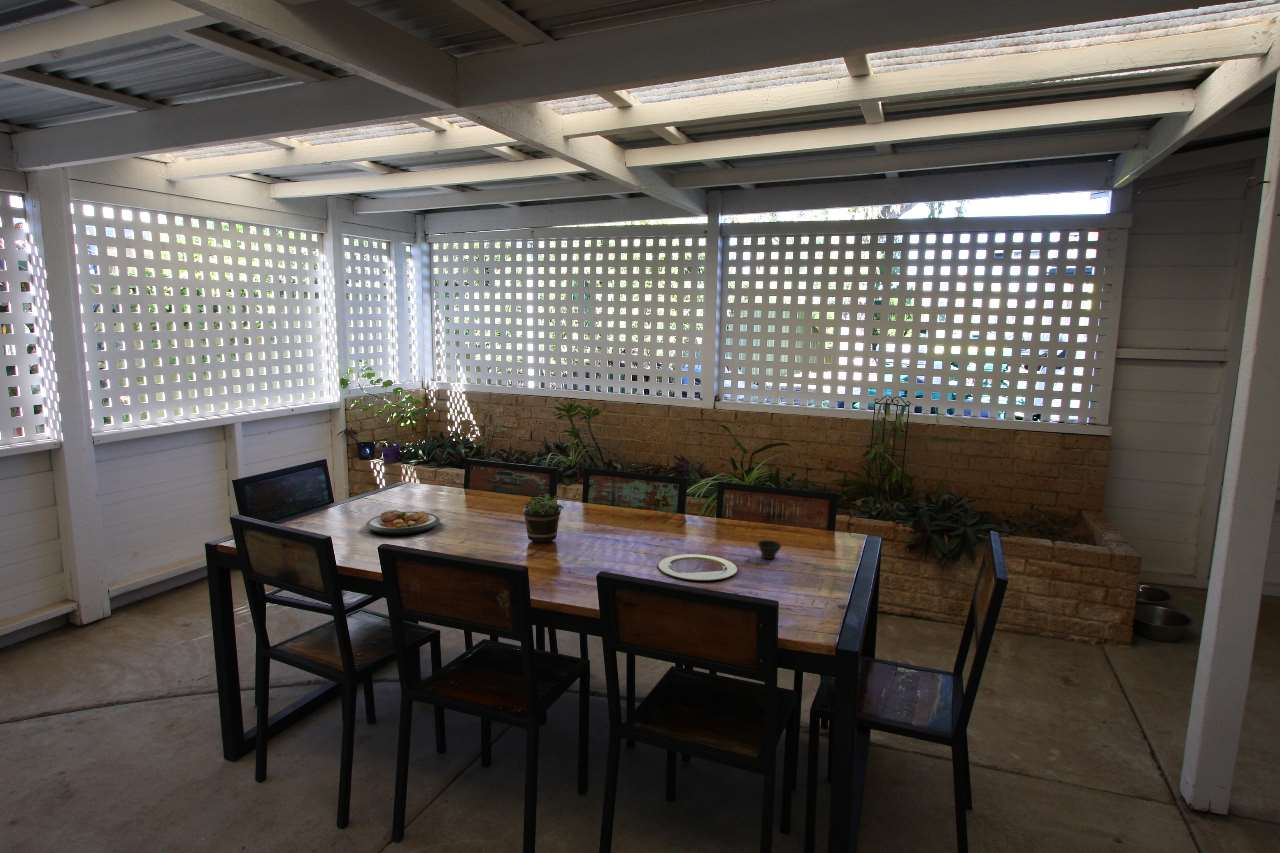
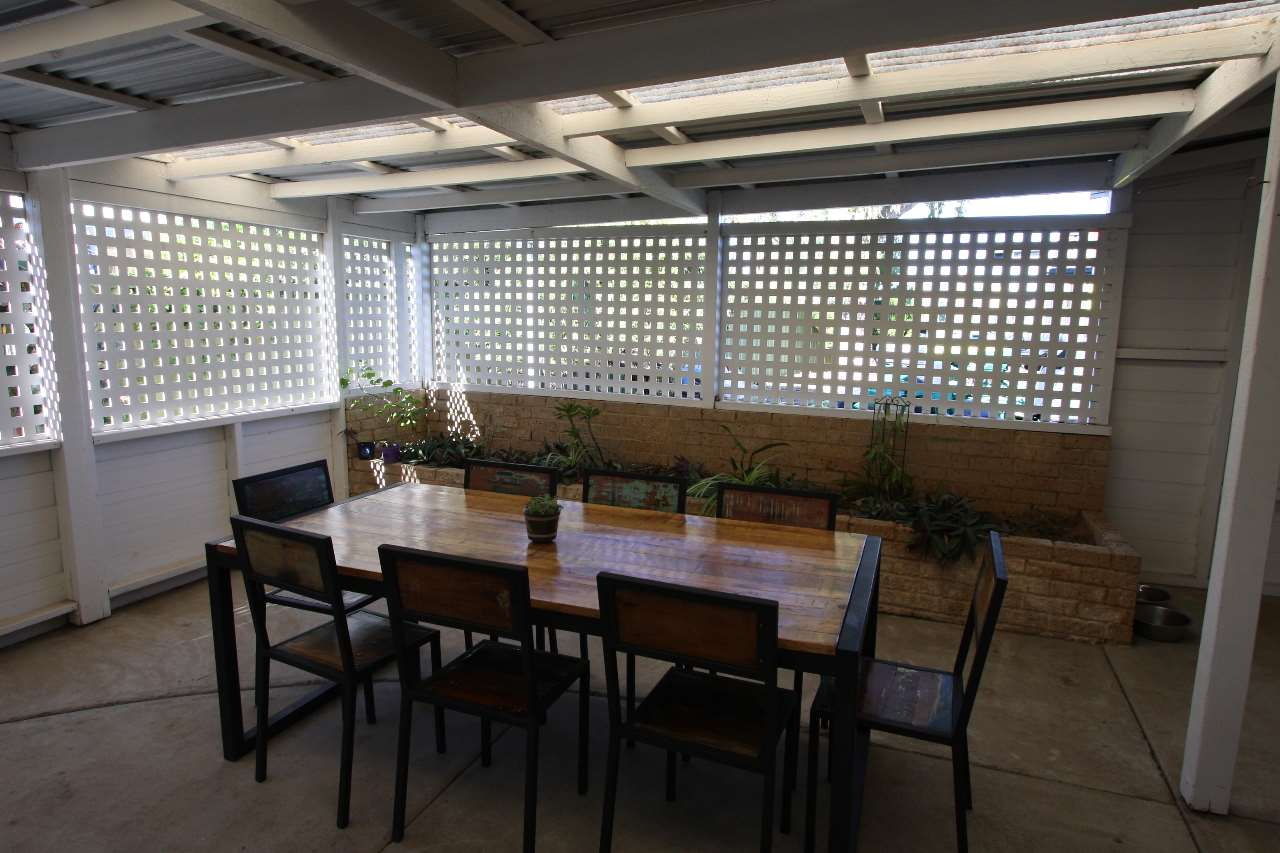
- plate [657,553,738,582]
- plate [365,509,441,536]
- cup [756,539,783,560]
